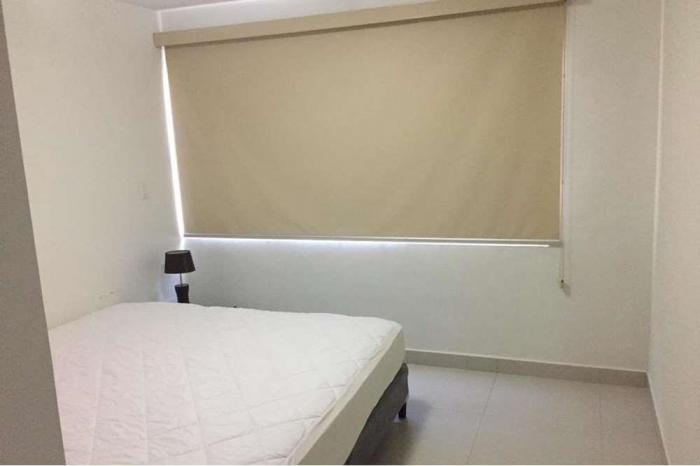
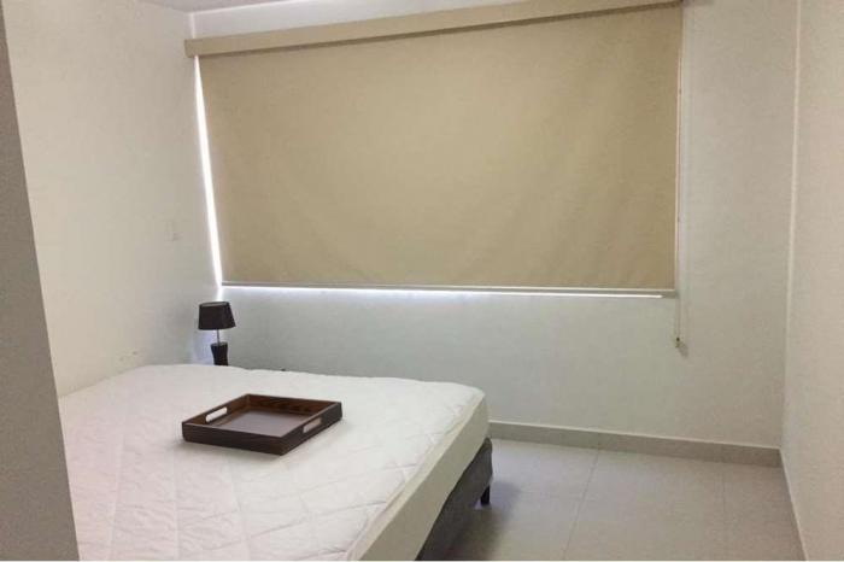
+ serving tray [181,392,344,456]
